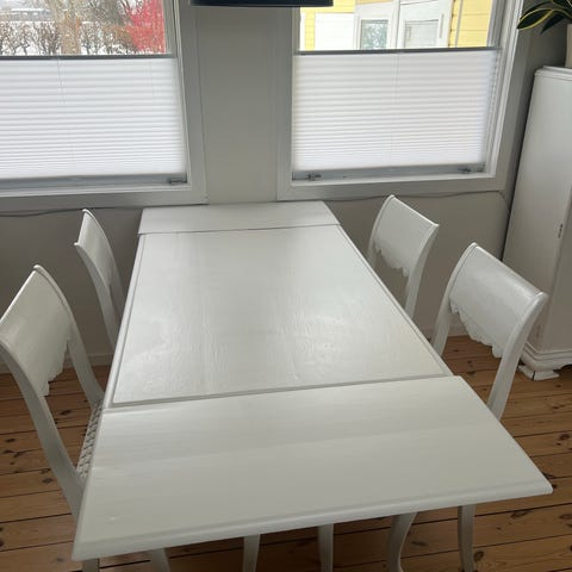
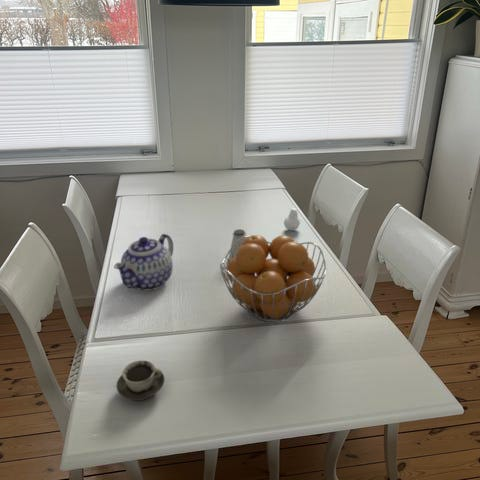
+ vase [283,207,301,232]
+ saltshaker [228,228,247,261]
+ fruit basket [219,234,327,323]
+ cup [115,359,165,402]
+ teapot [113,233,174,292]
